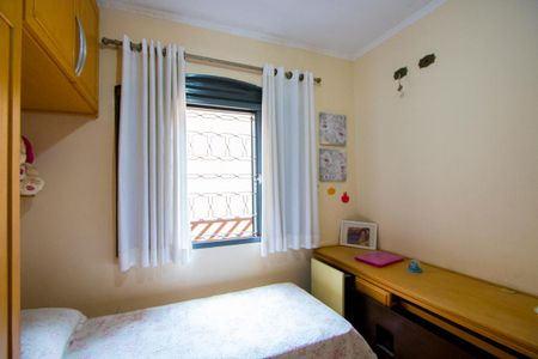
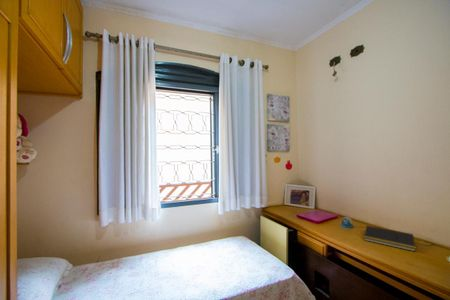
+ notepad [363,225,417,253]
